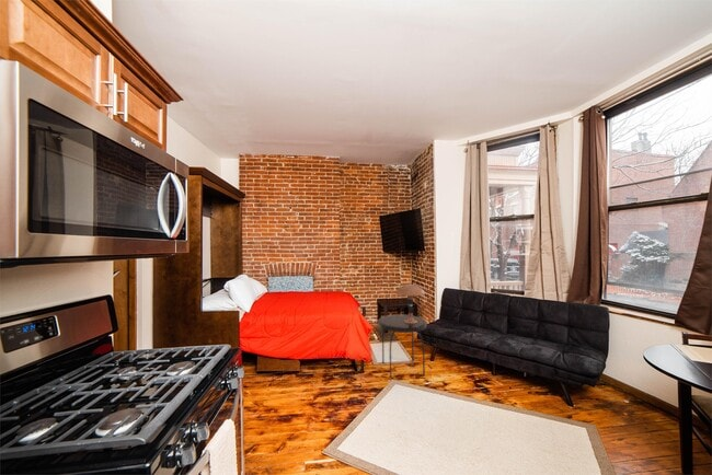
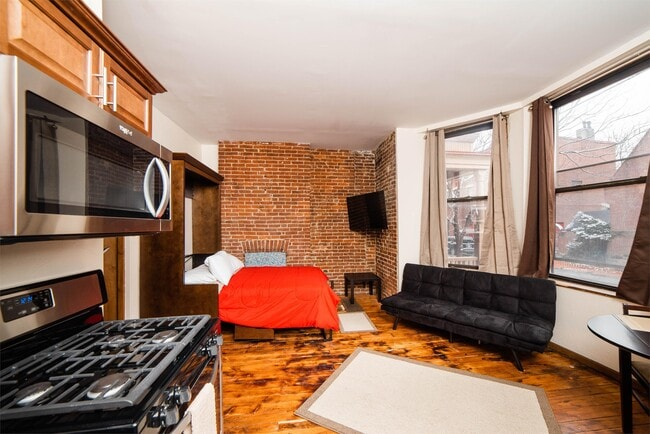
- table lamp [394,282,426,324]
- side table [377,313,427,380]
